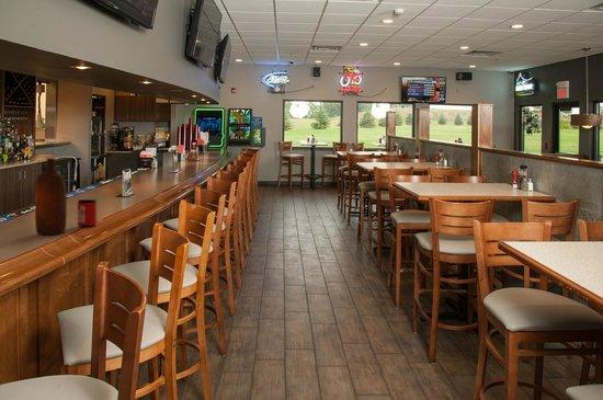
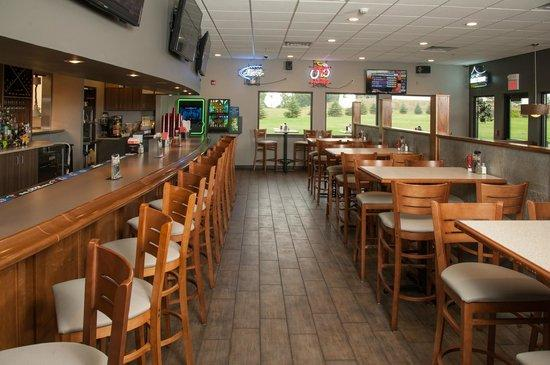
- can [77,198,98,228]
- bottle [34,157,68,236]
